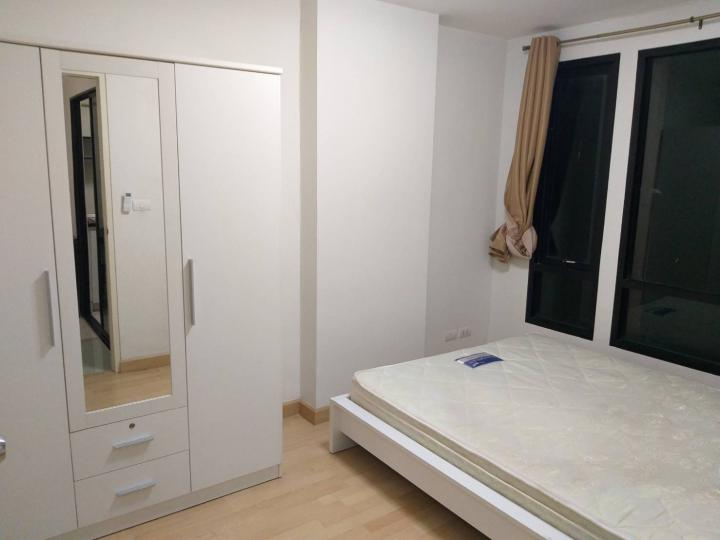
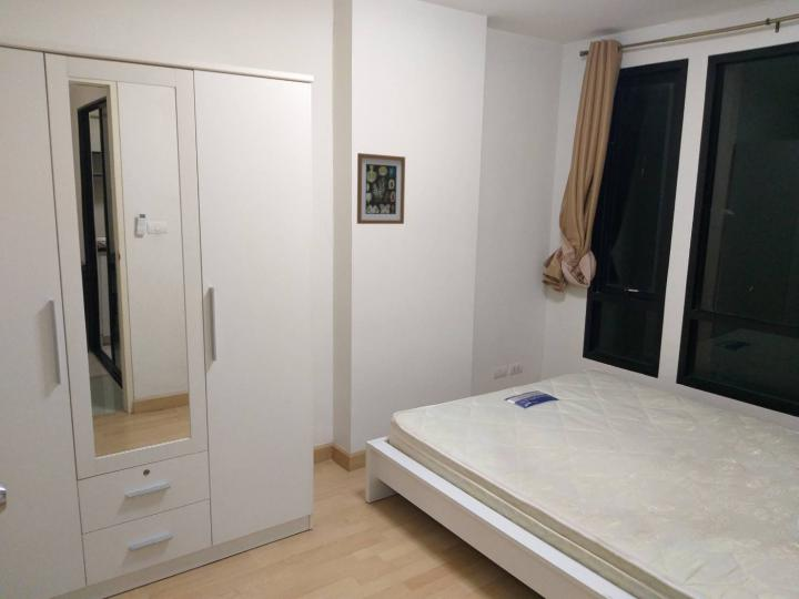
+ wall art [356,152,406,225]
